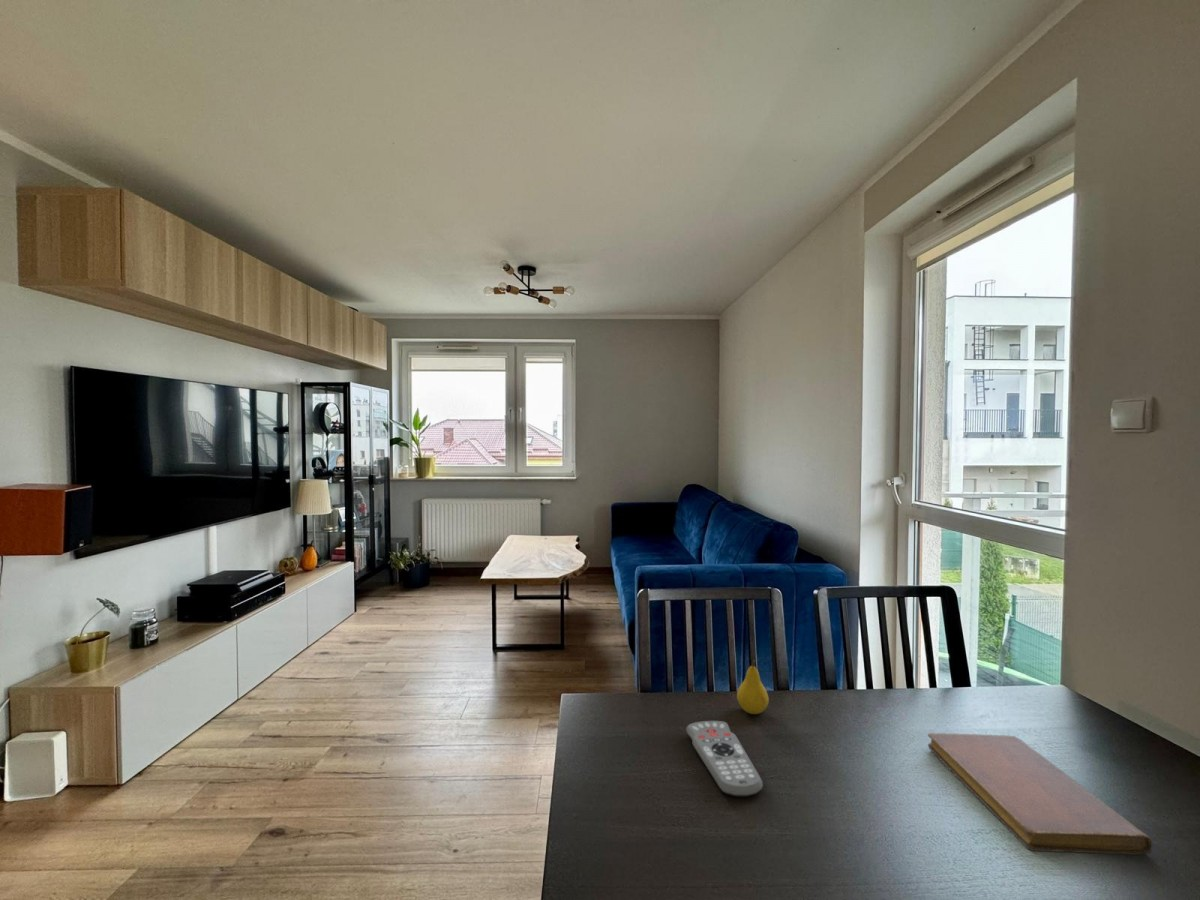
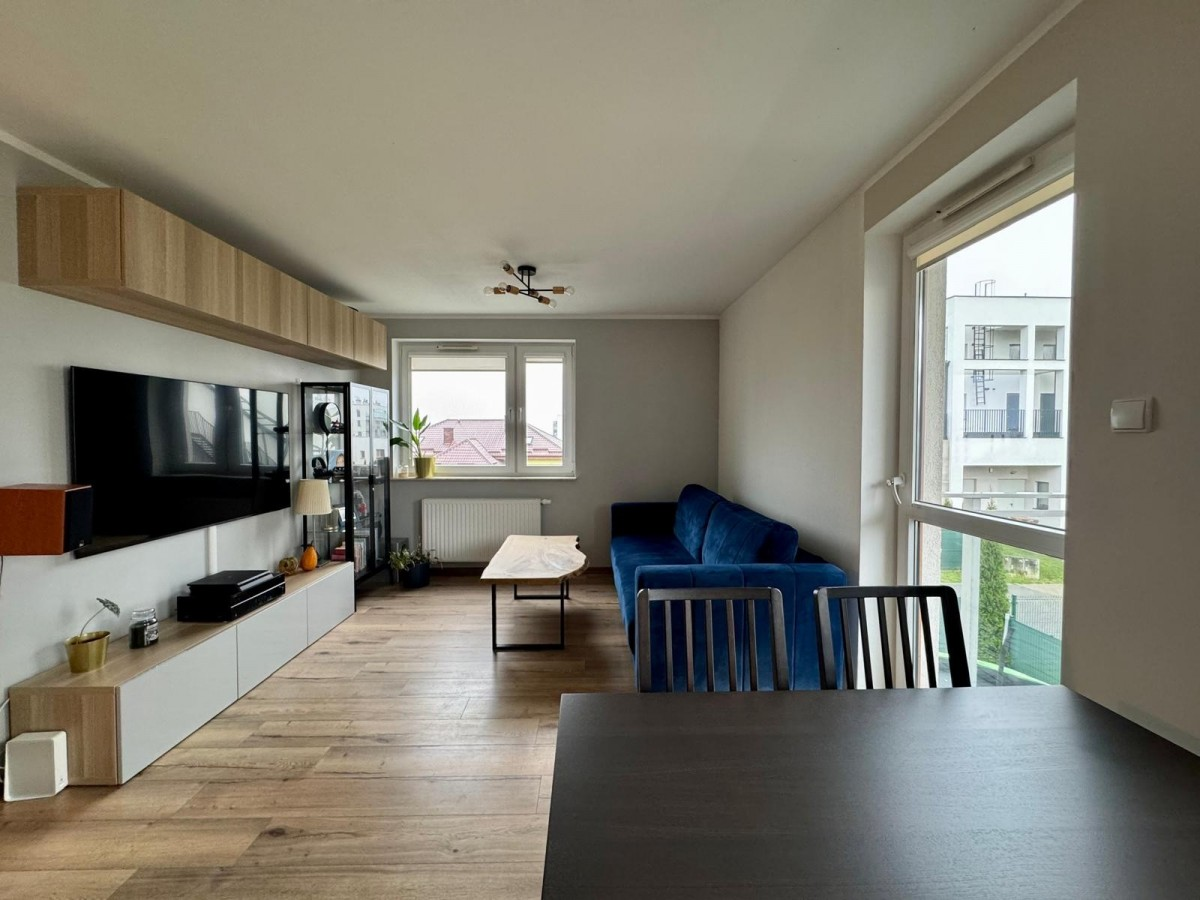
- fruit [736,659,770,715]
- remote control [685,720,764,798]
- notebook [927,732,1154,856]
